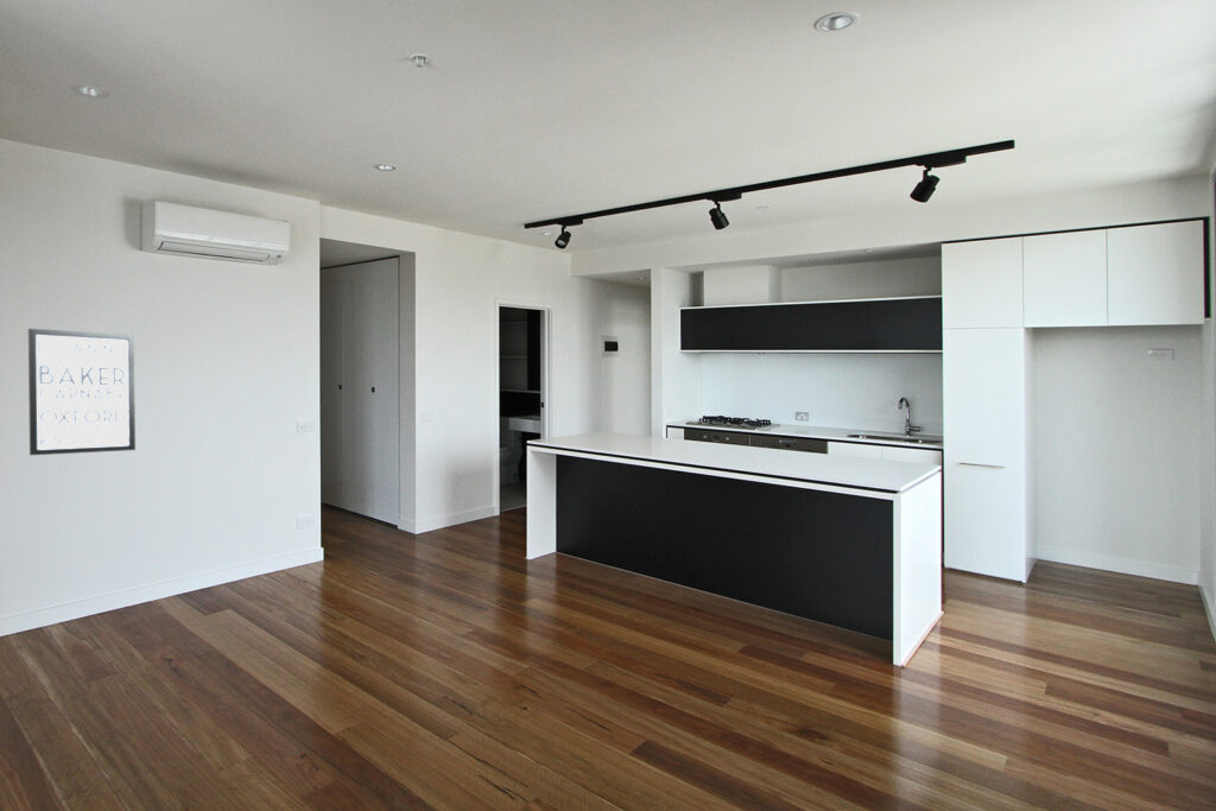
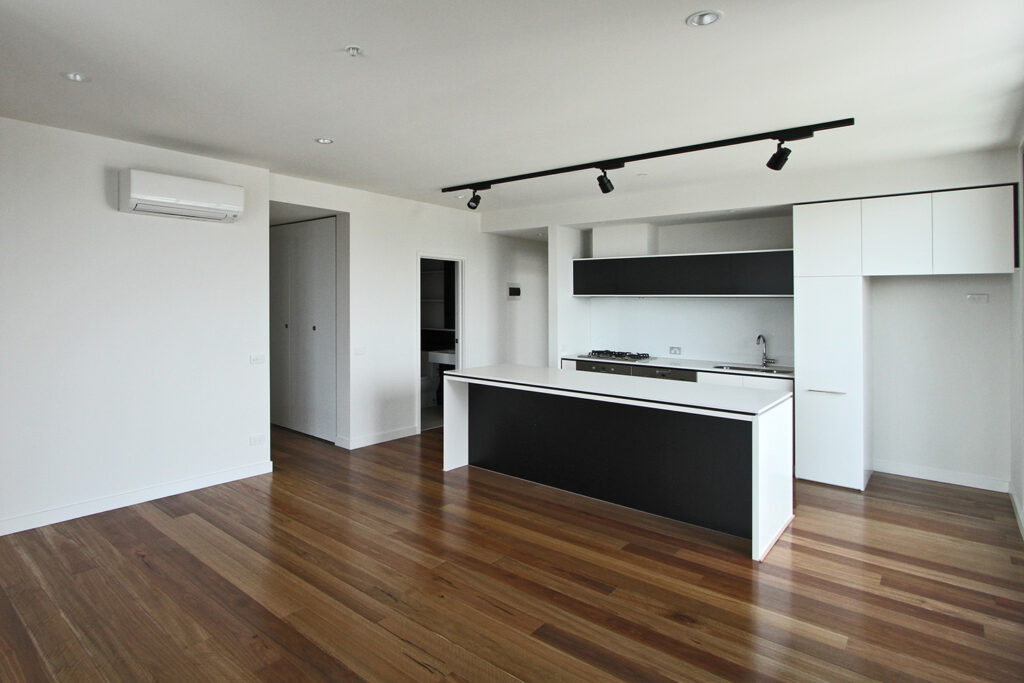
- wall art [27,328,137,456]
